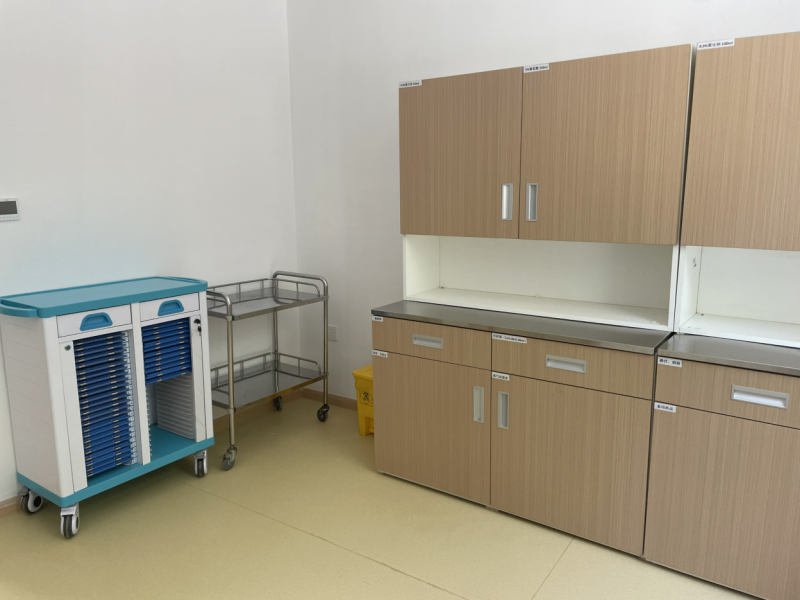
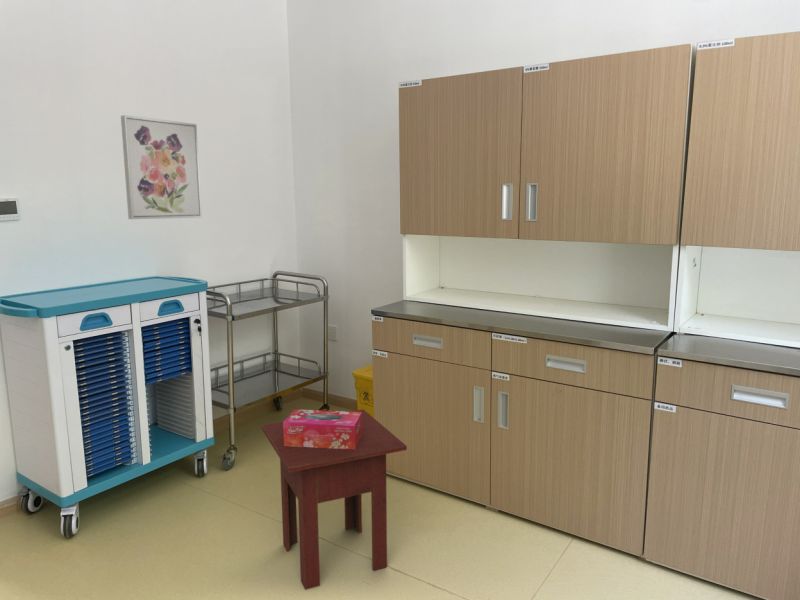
+ side table [260,408,408,591]
+ tissue box [282,408,362,449]
+ wall art [120,114,203,220]
